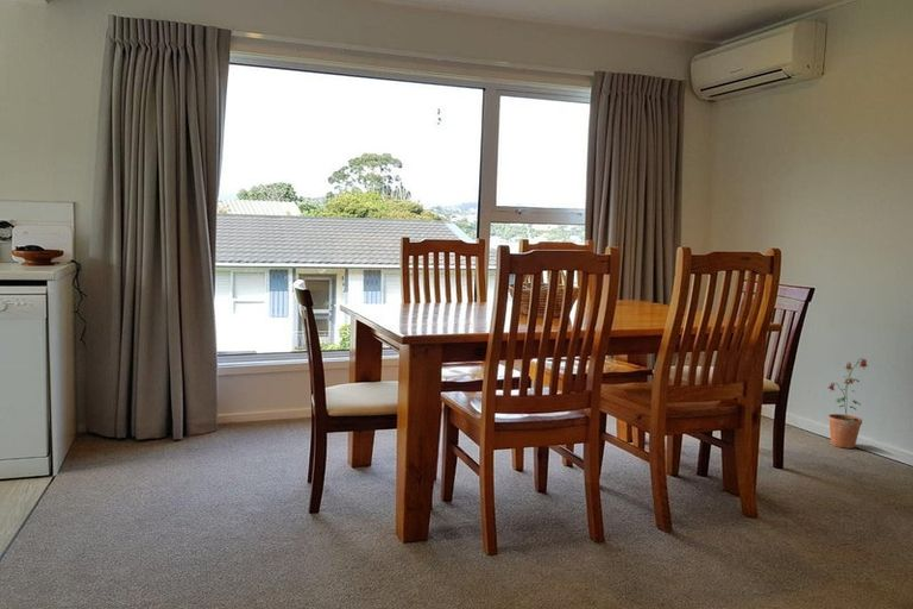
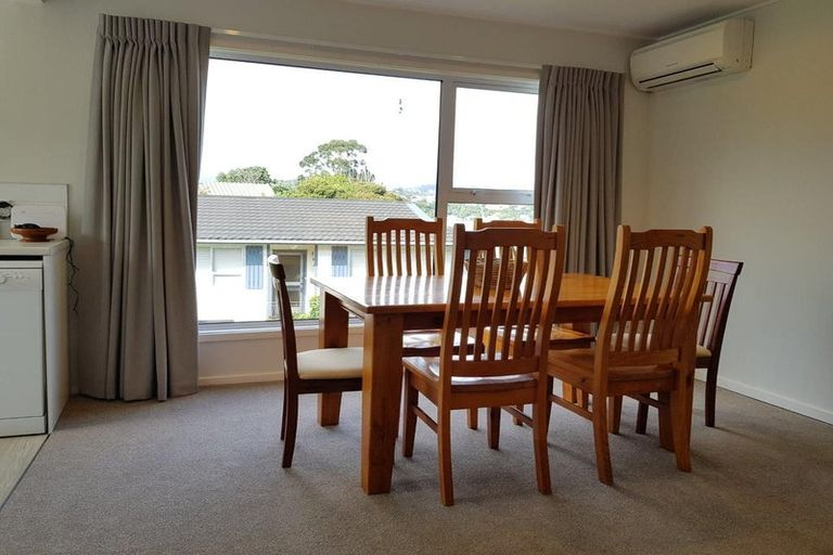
- potted plant [826,358,869,450]
